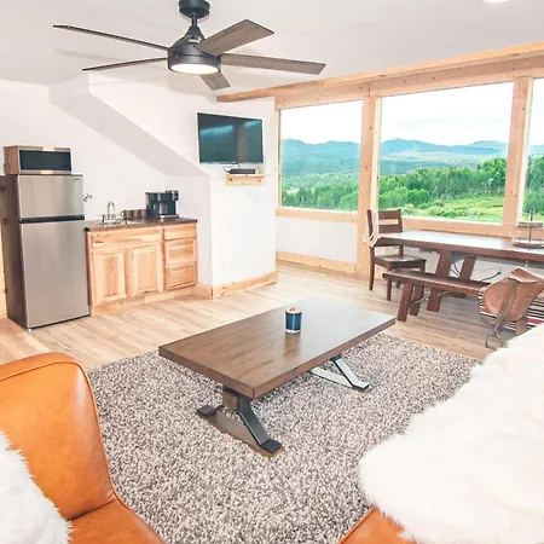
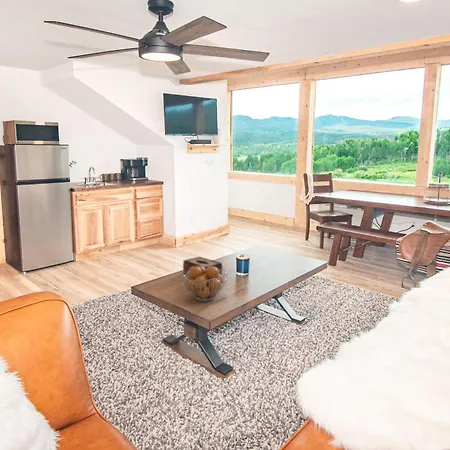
+ tissue box [182,256,223,275]
+ fruit basket [181,266,228,302]
